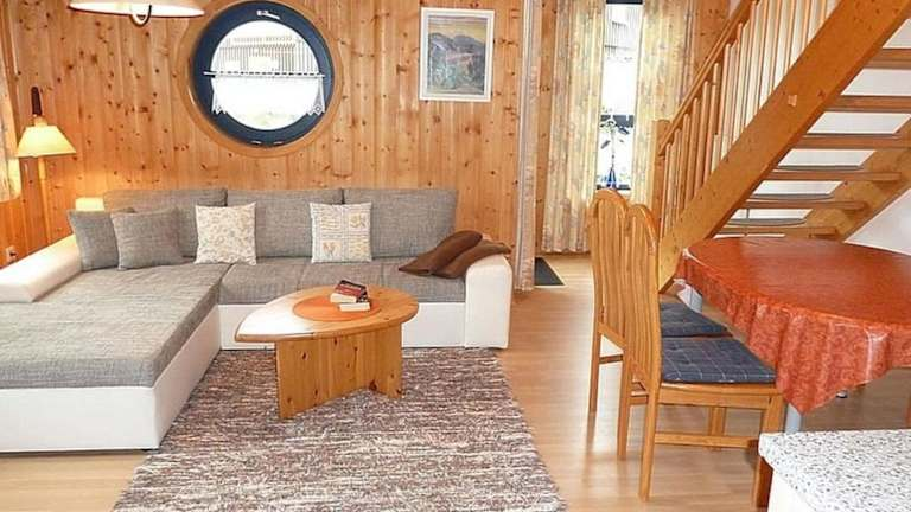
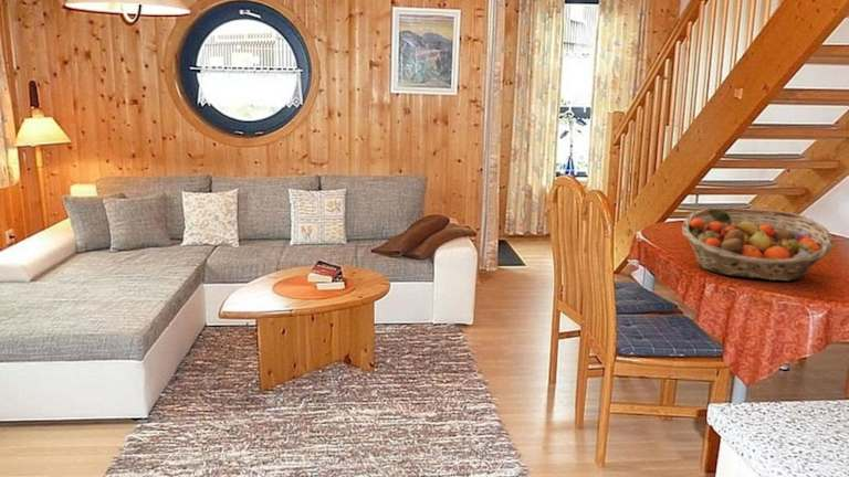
+ fruit basket [681,206,835,282]
